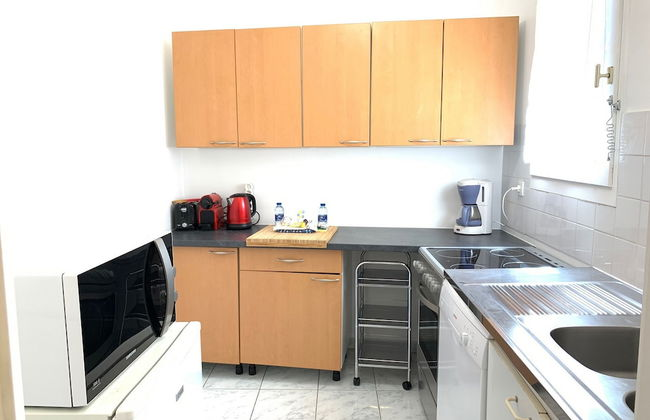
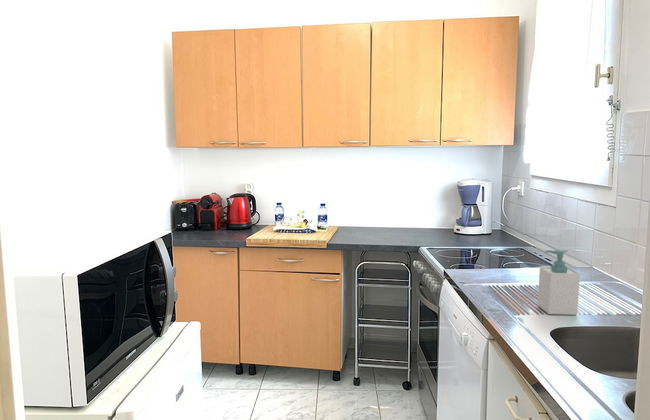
+ soap bottle [537,249,581,316]
